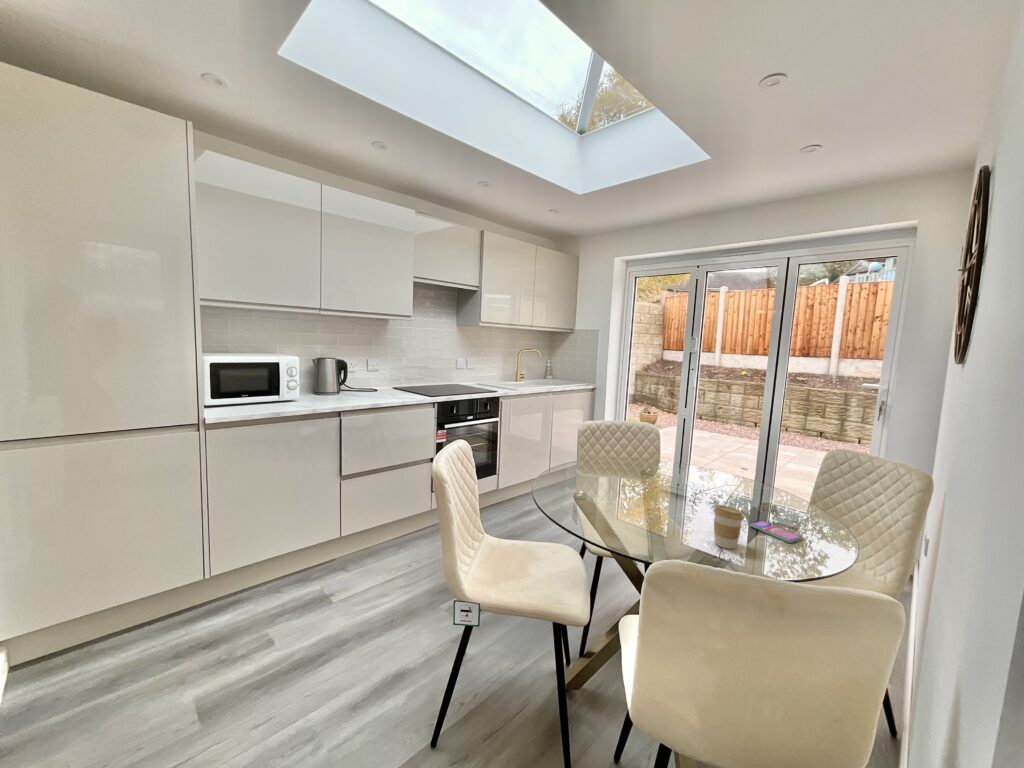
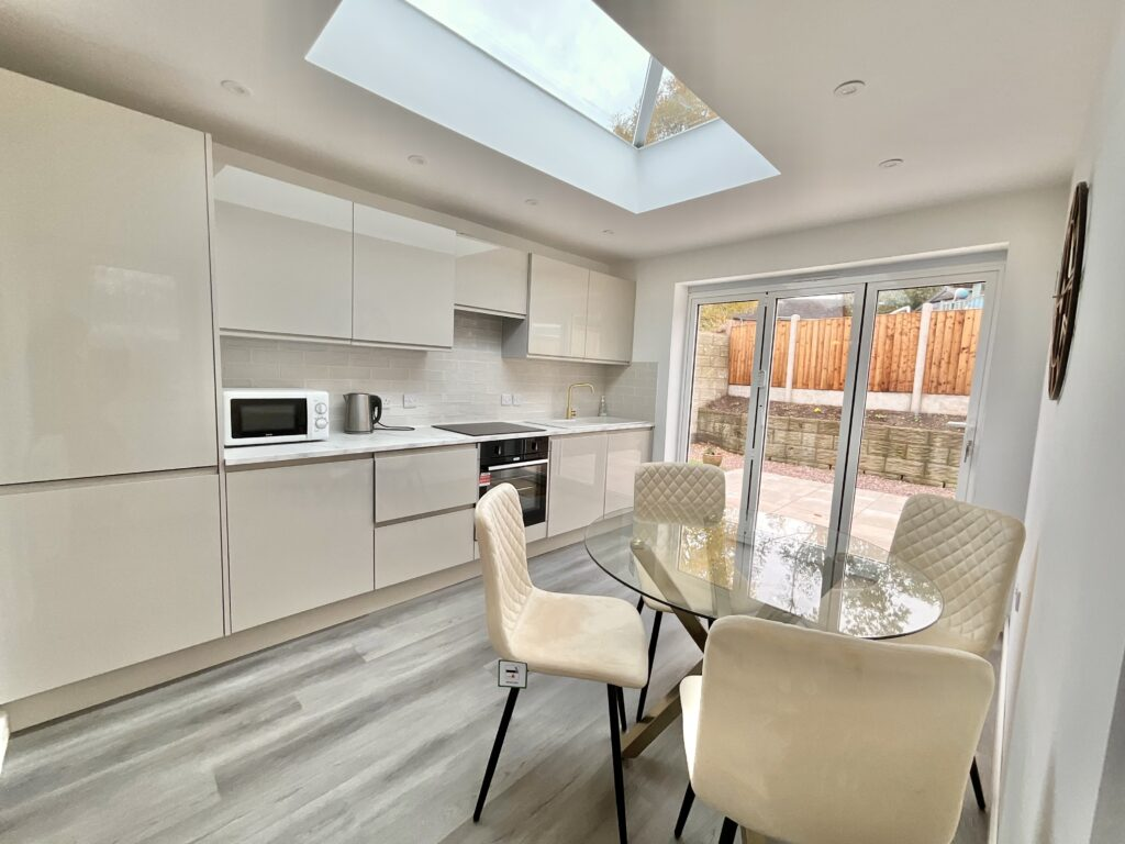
- coffee cup [713,505,745,550]
- smartphone [749,519,803,544]
